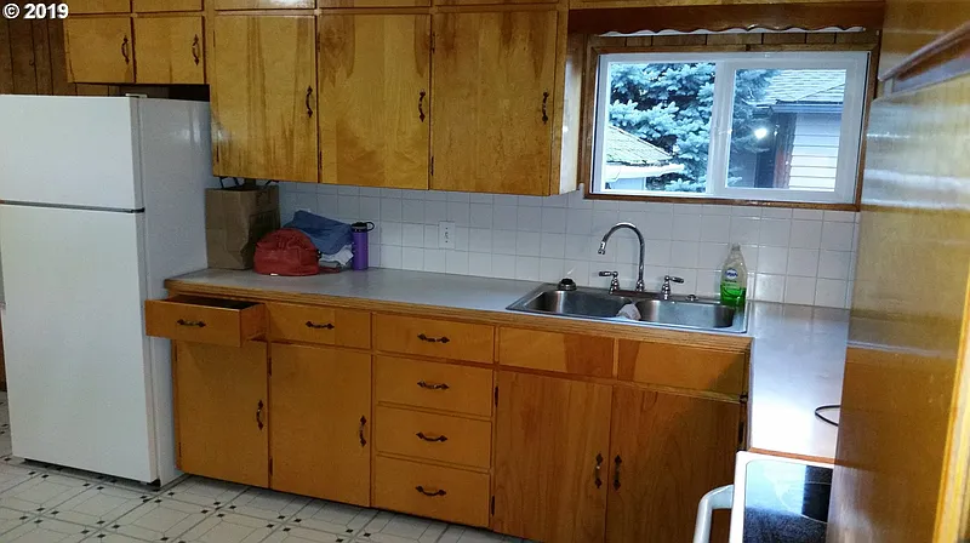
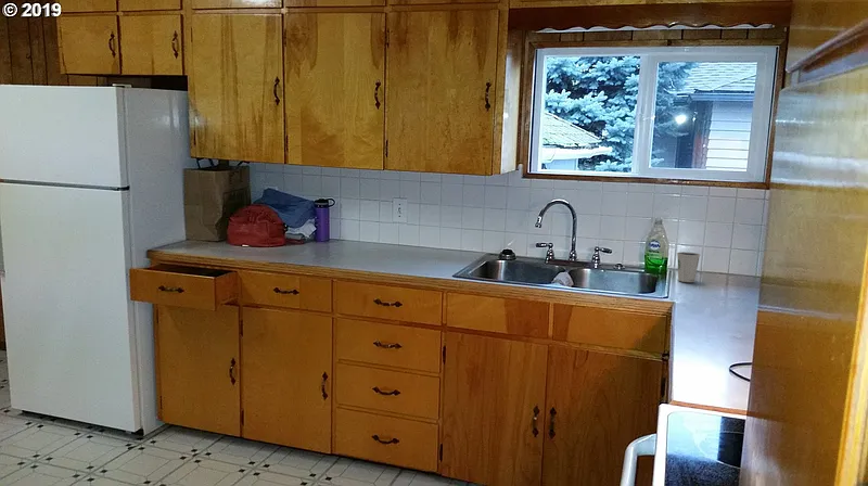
+ dixie cup [676,251,701,283]
